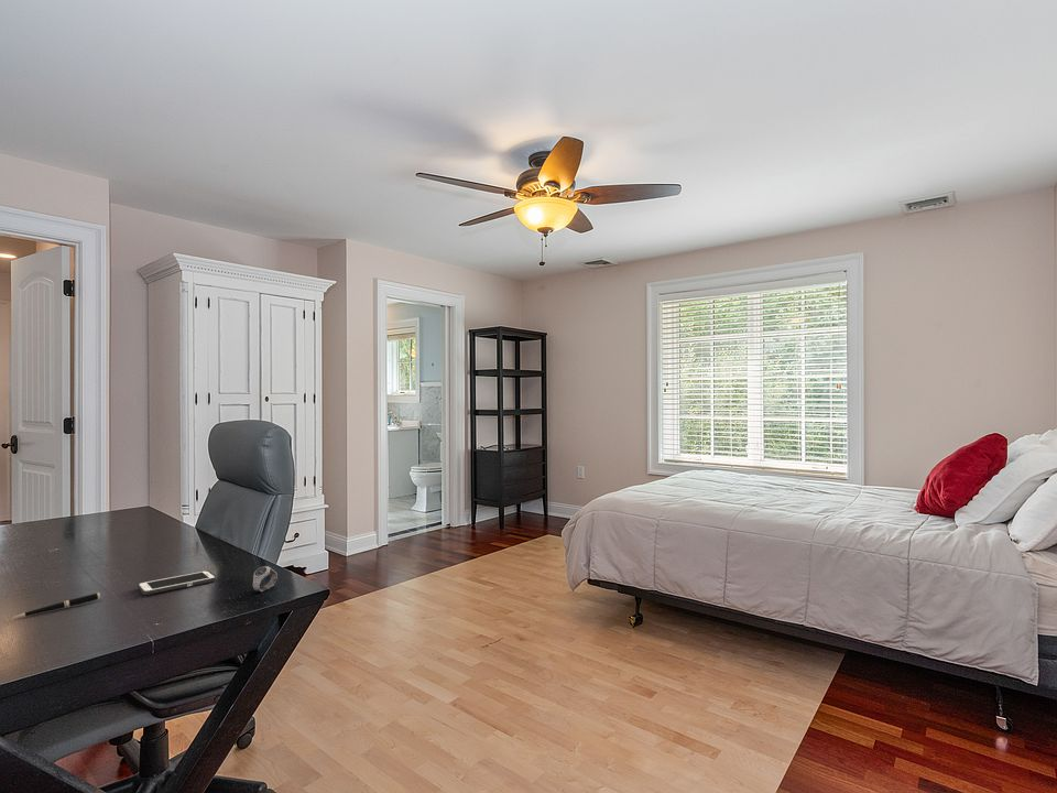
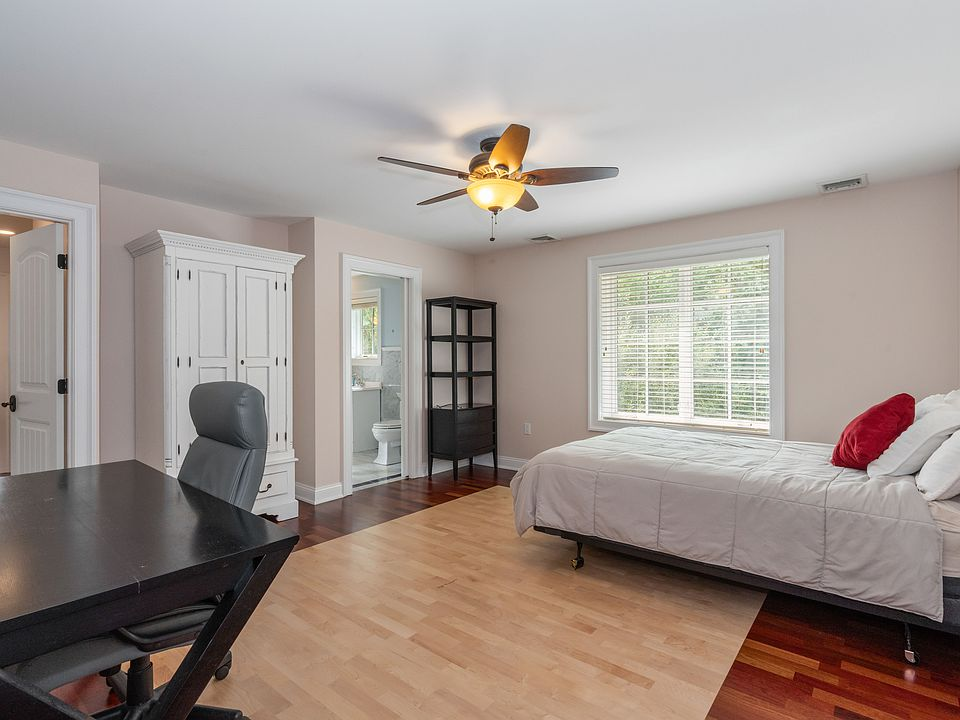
- wristwatch [252,565,279,593]
- cell phone [137,569,218,596]
- pen [12,591,101,619]
